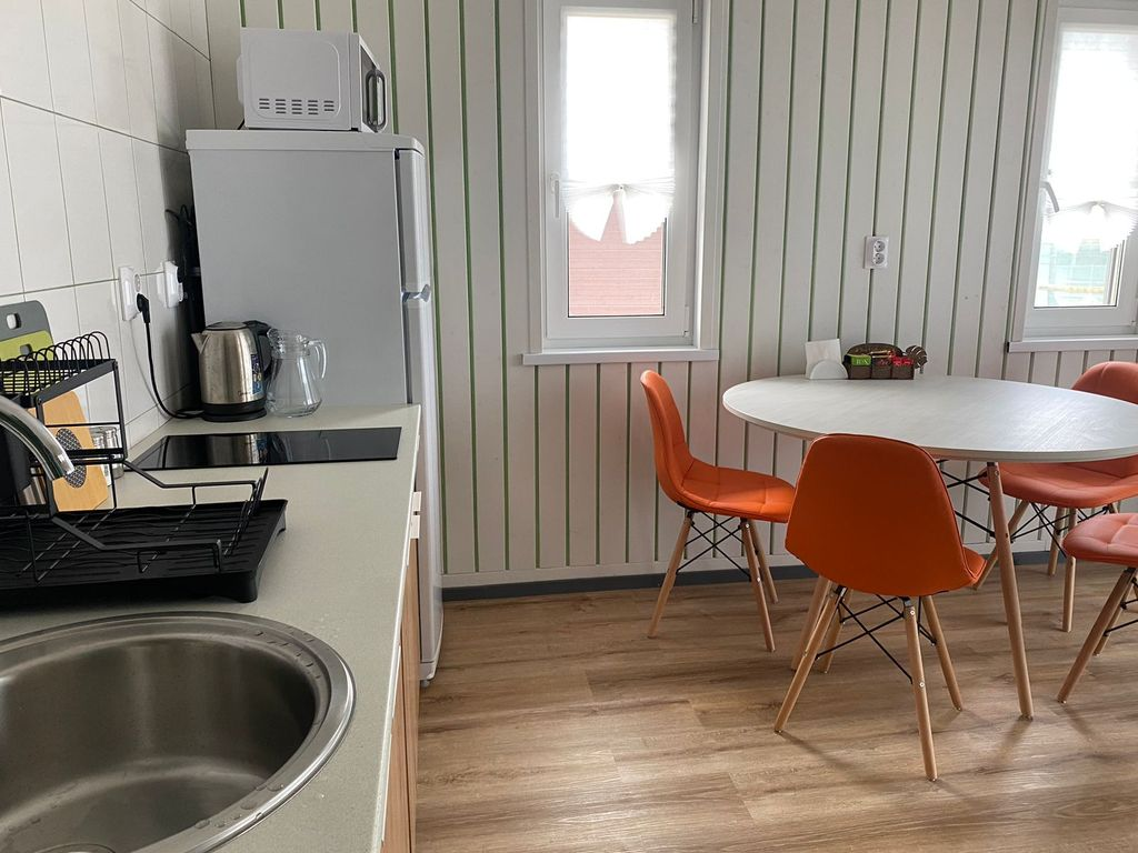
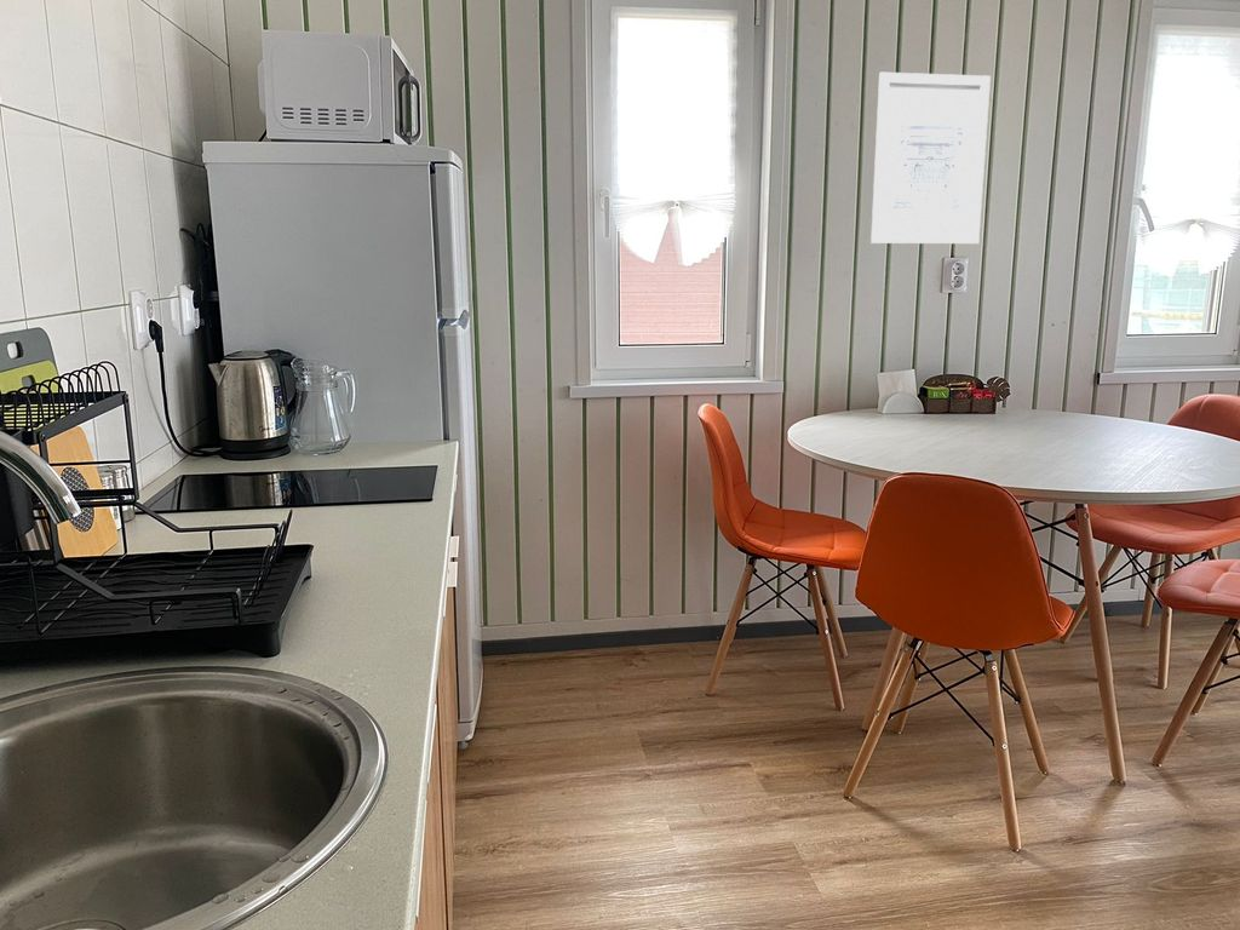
+ wall art [869,71,992,245]
